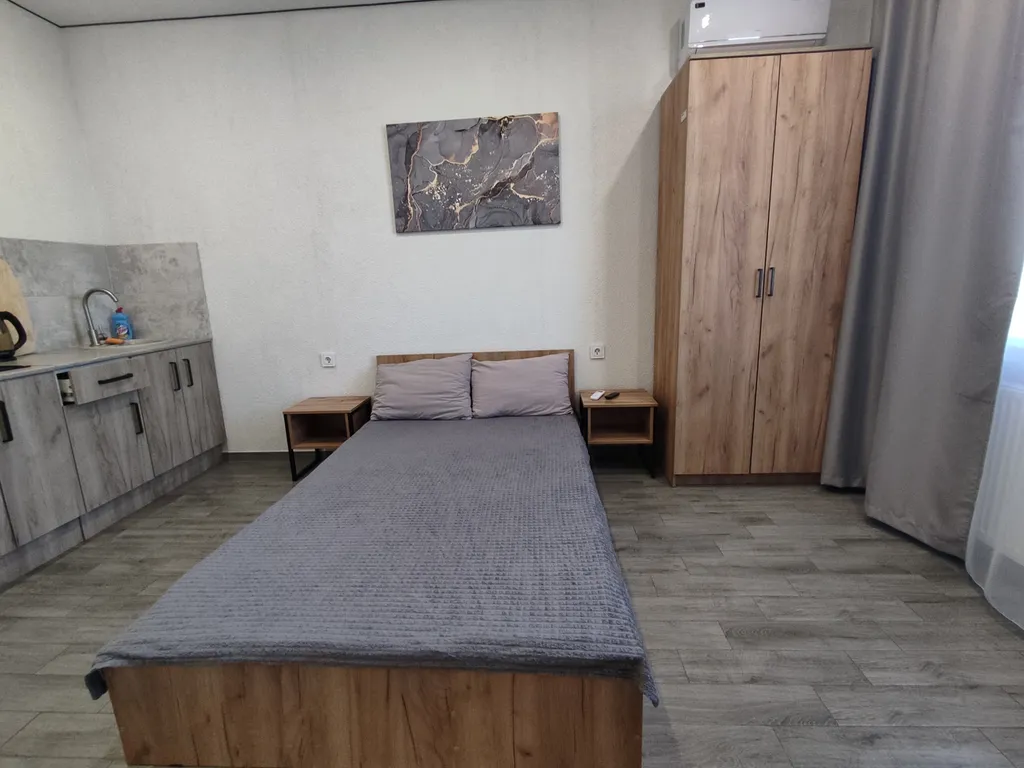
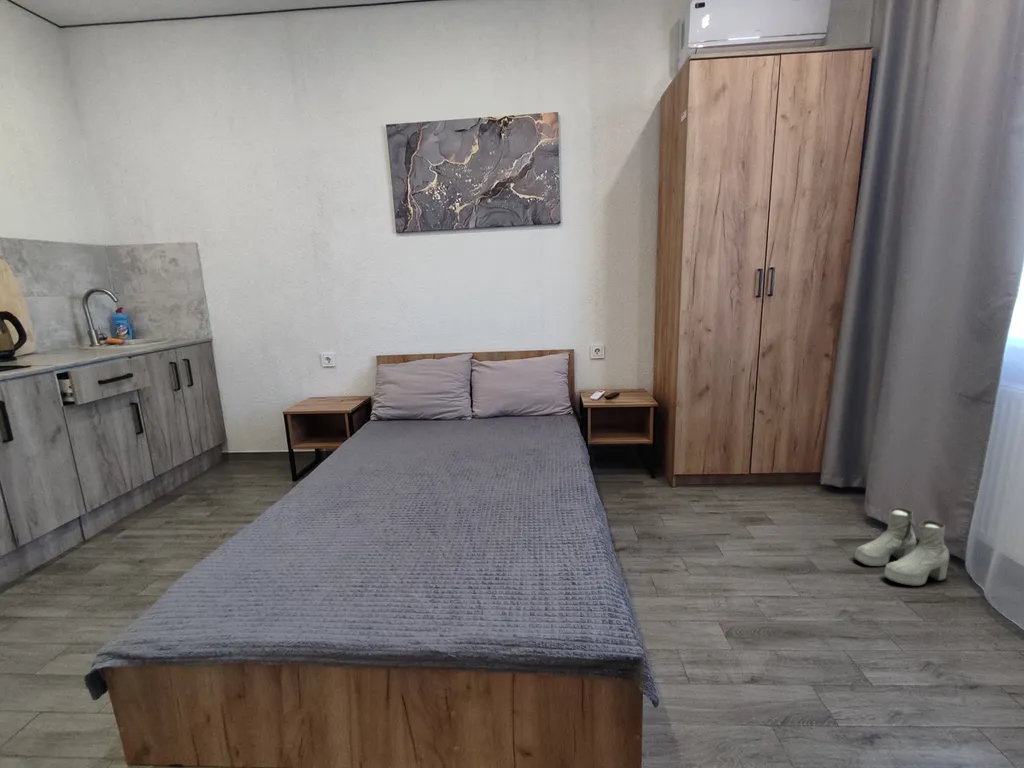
+ boots [854,507,950,587]
